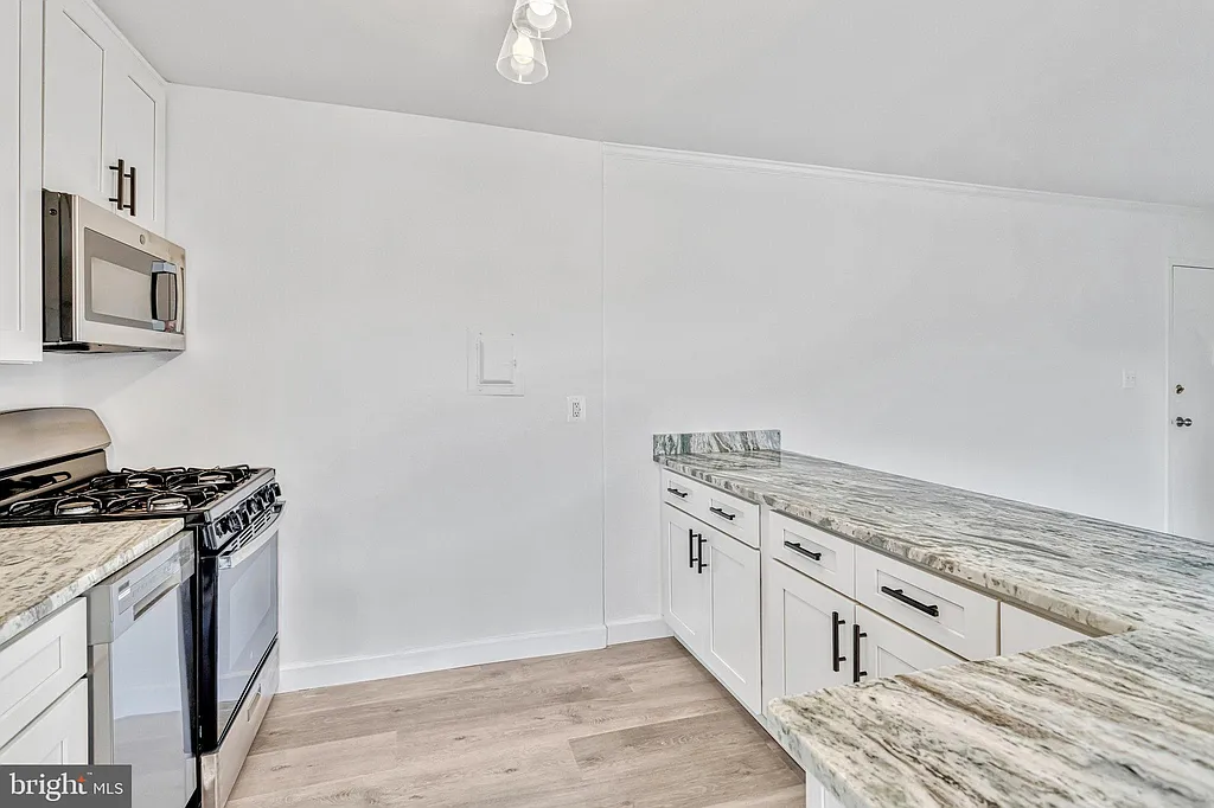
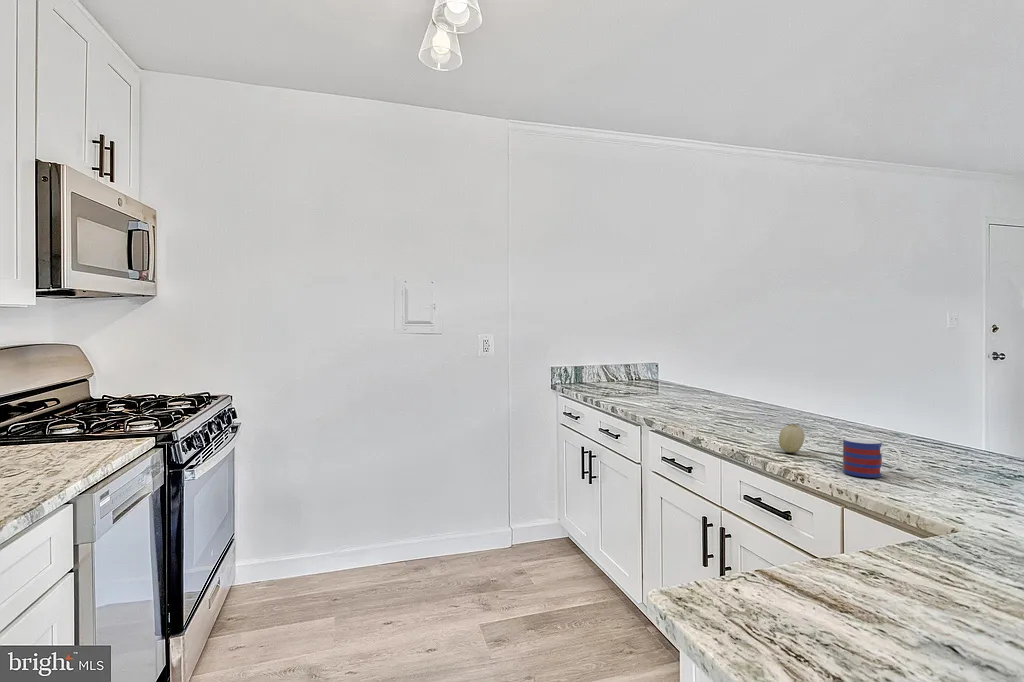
+ fruit [778,424,806,454]
+ mug [842,437,903,479]
